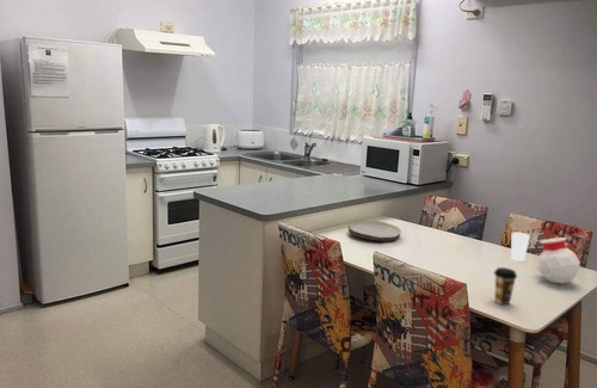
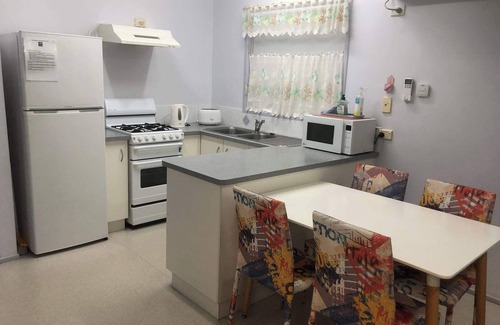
- plate [347,220,402,241]
- cup [510,232,531,263]
- jar [536,236,581,285]
- coffee cup [493,266,518,306]
